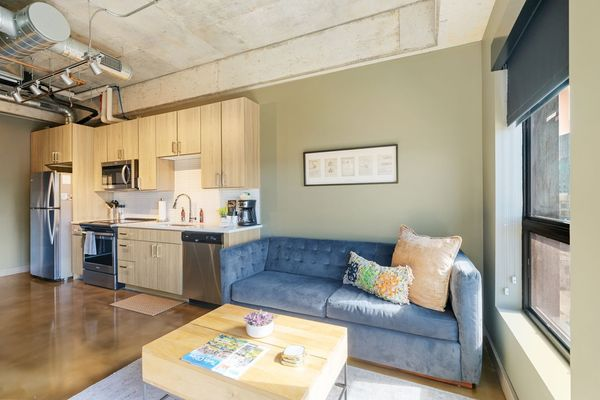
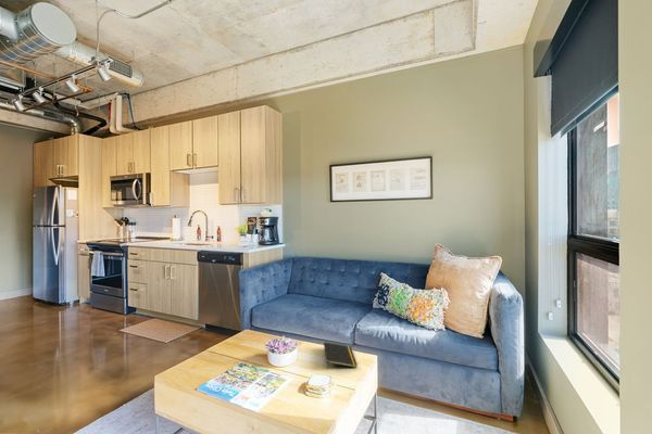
+ notepad [323,341,359,370]
